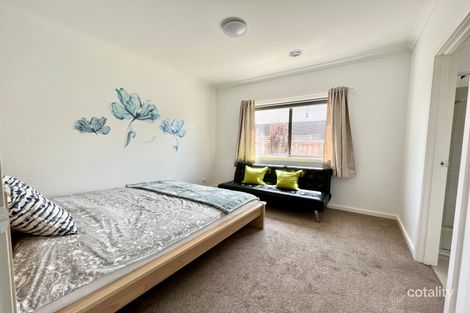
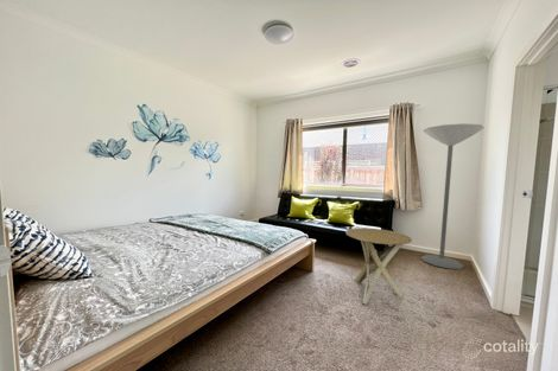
+ side table [344,226,413,306]
+ floor lamp [420,122,484,270]
